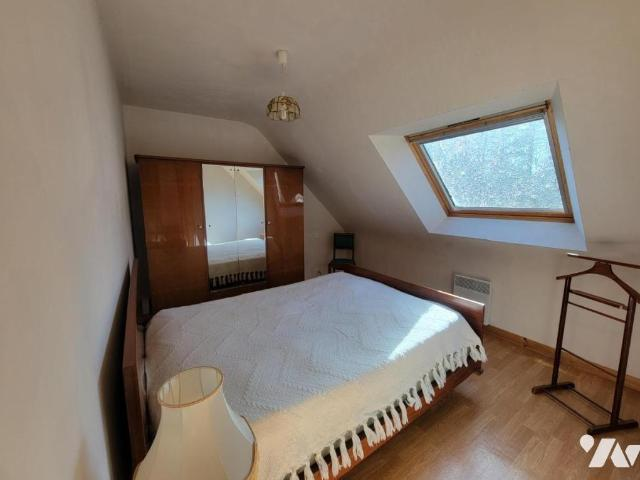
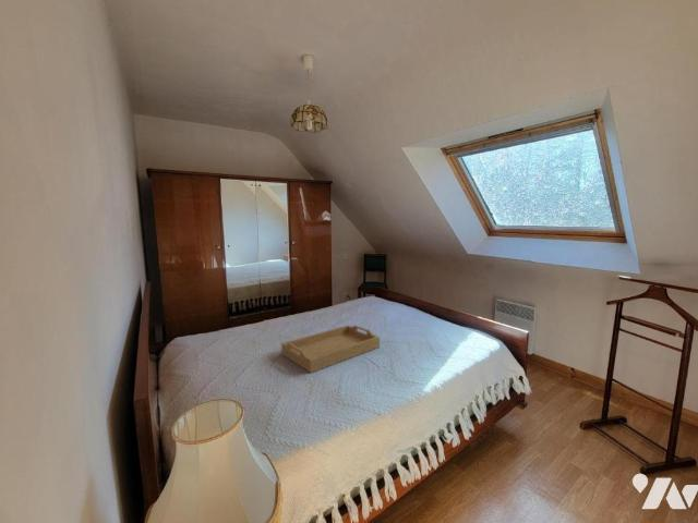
+ serving tray [280,324,381,374]
